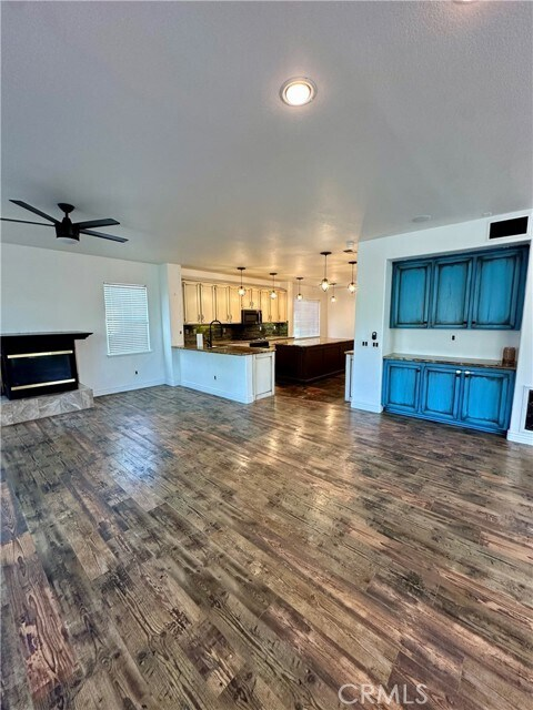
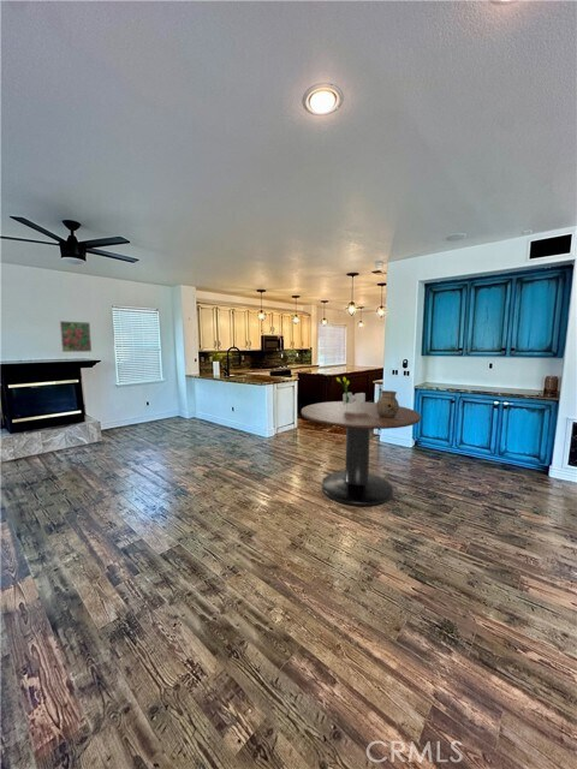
+ ceramic pot [376,389,400,418]
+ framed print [59,320,93,353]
+ bouquet [335,376,367,405]
+ dining table [301,400,422,508]
